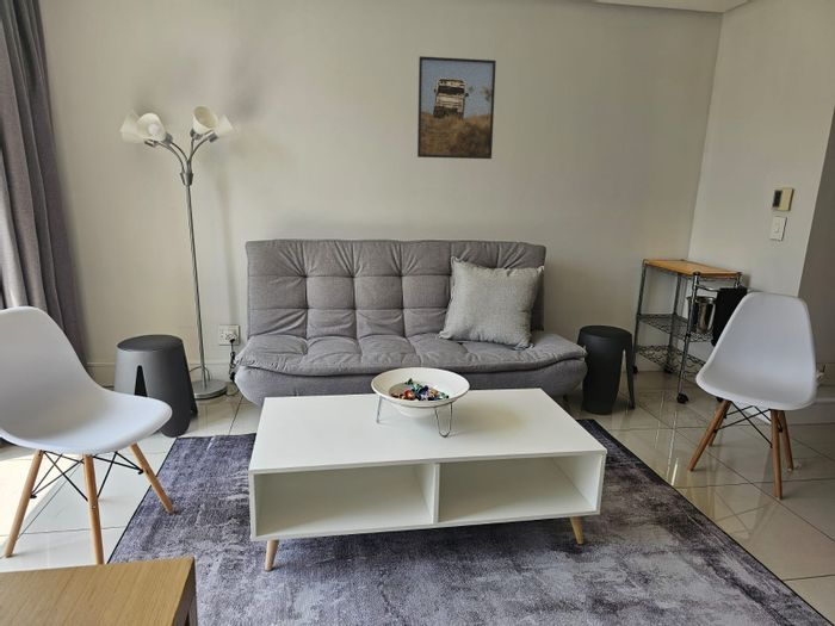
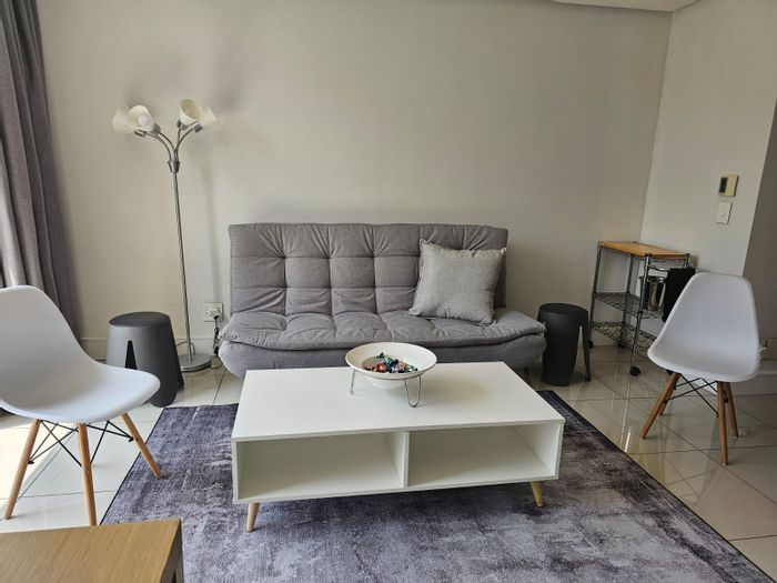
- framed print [416,55,497,160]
